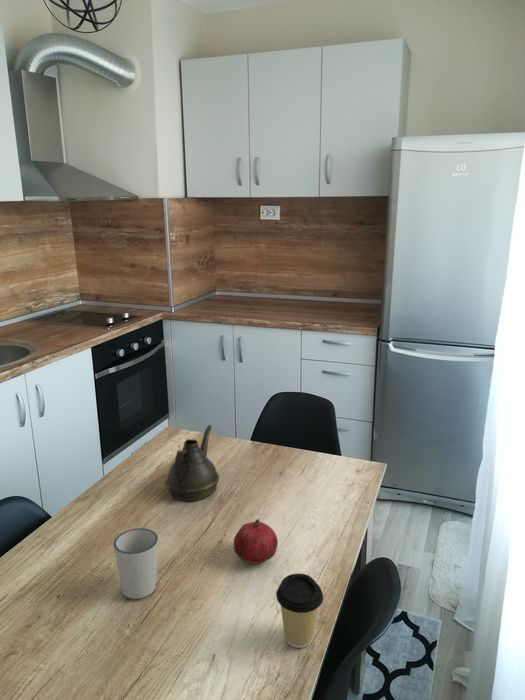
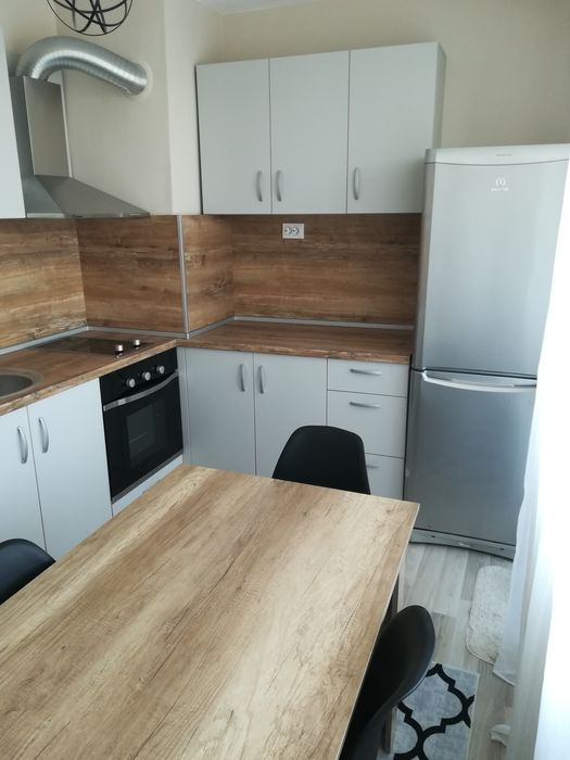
- teapot [165,424,220,501]
- coffee cup [275,573,324,649]
- cup [113,527,159,600]
- fruit [233,518,279,565]
